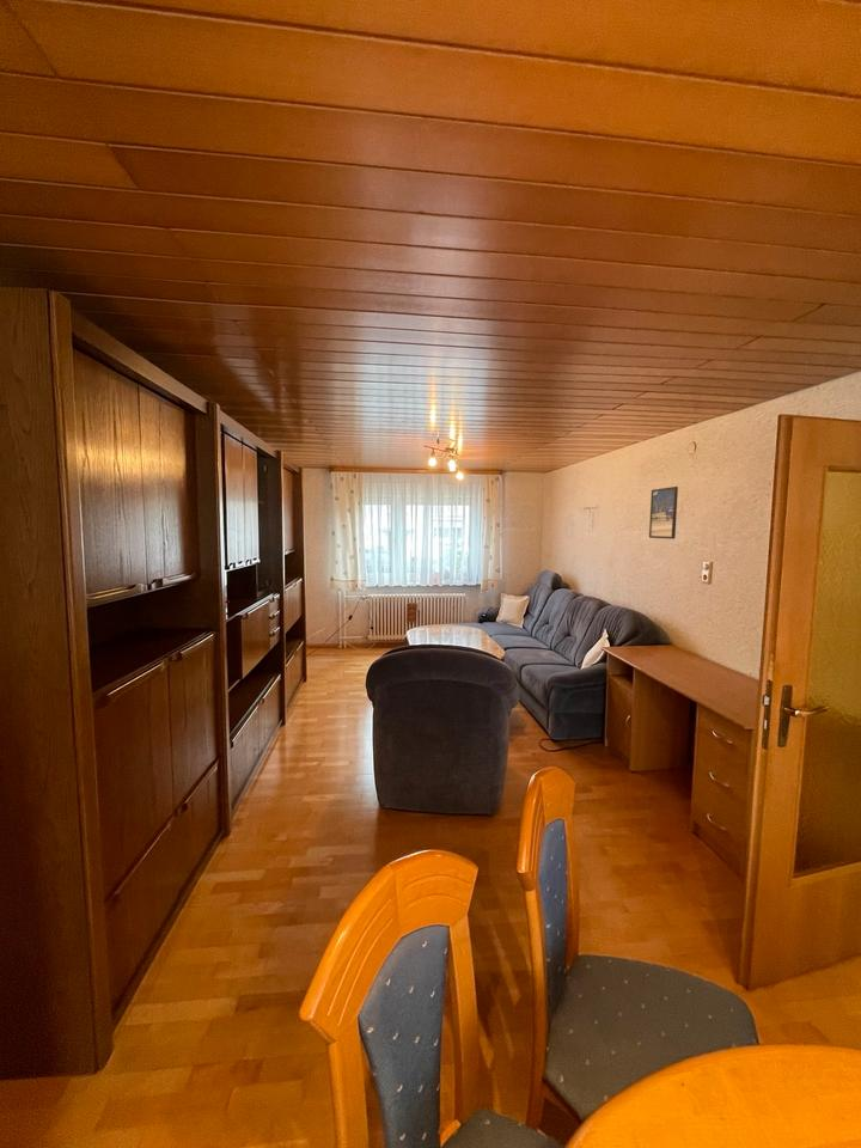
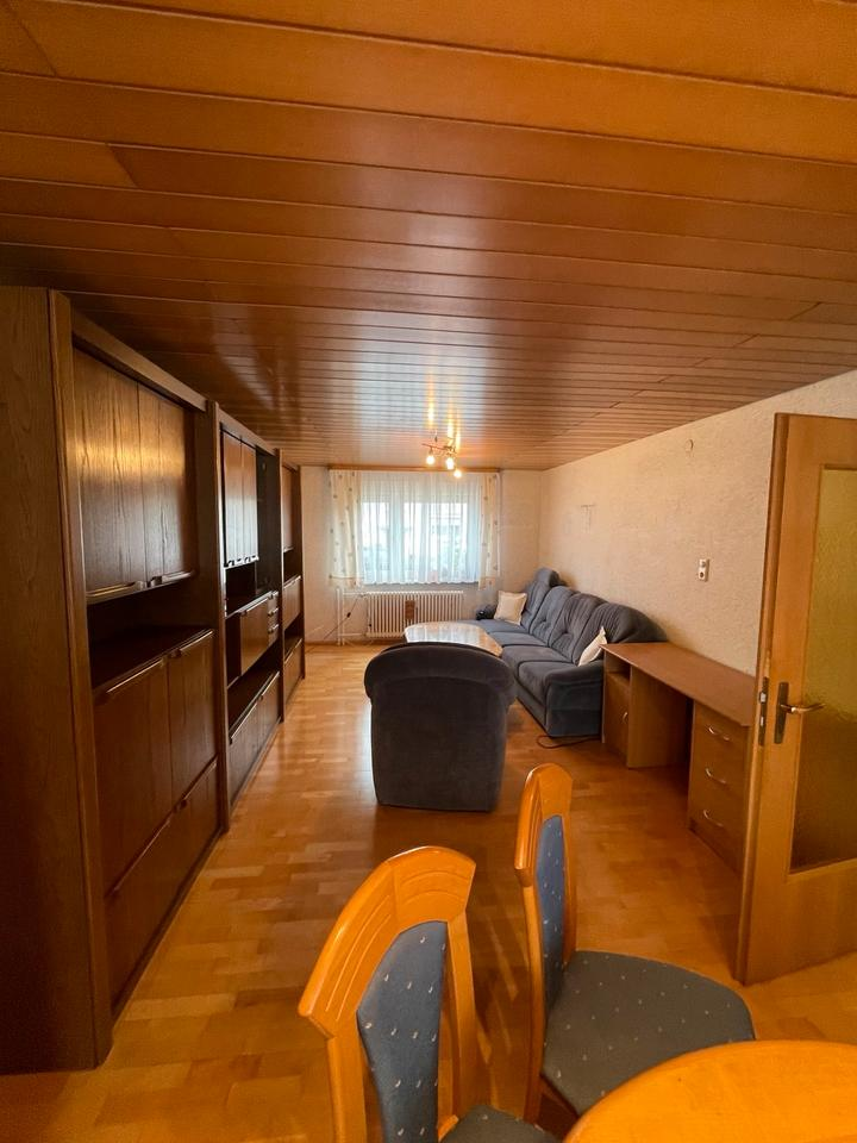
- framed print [648,486,679,541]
